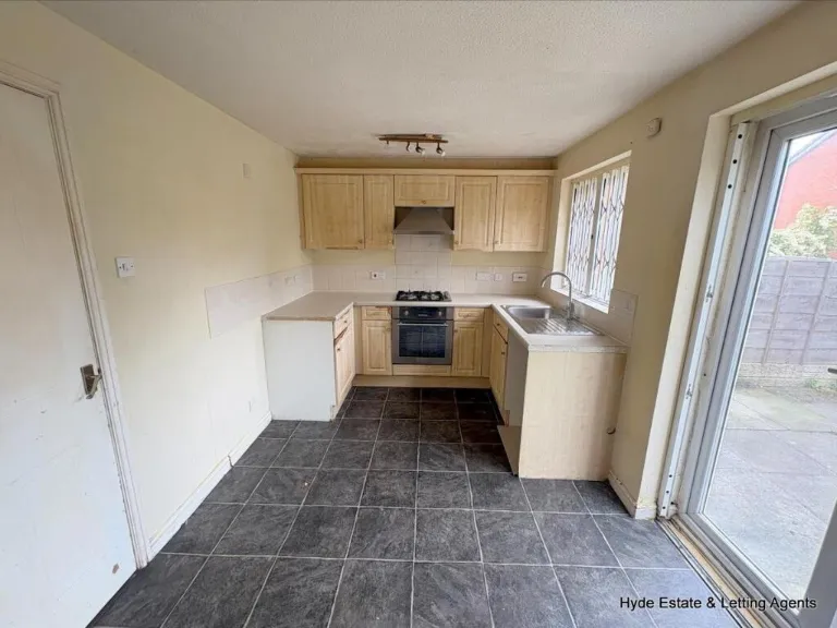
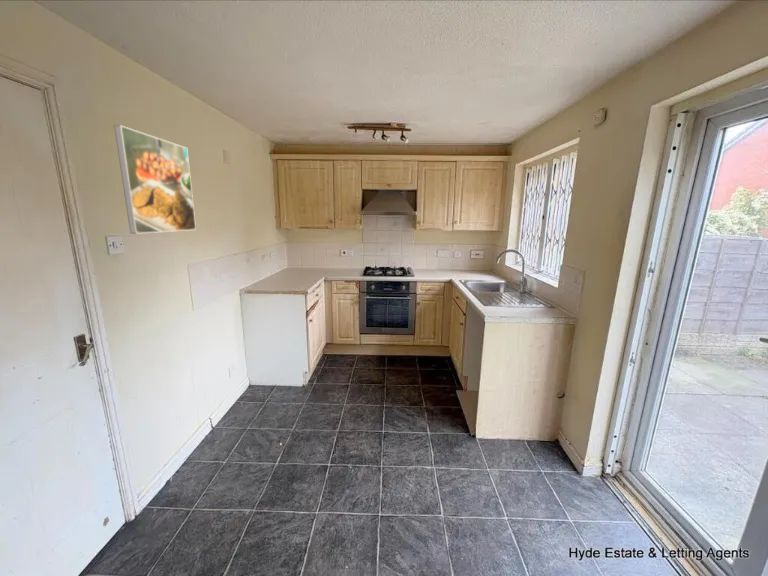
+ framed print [113,124,197,235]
